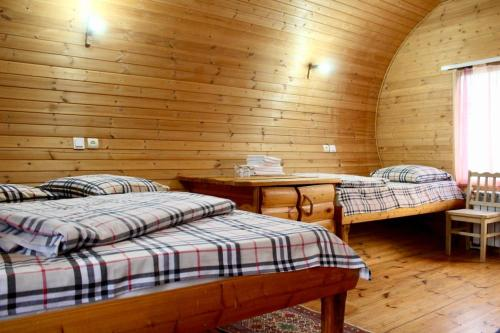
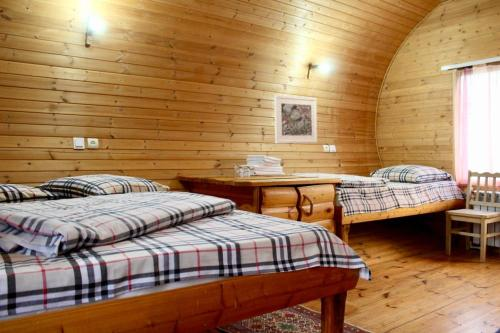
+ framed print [273,94,318,144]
